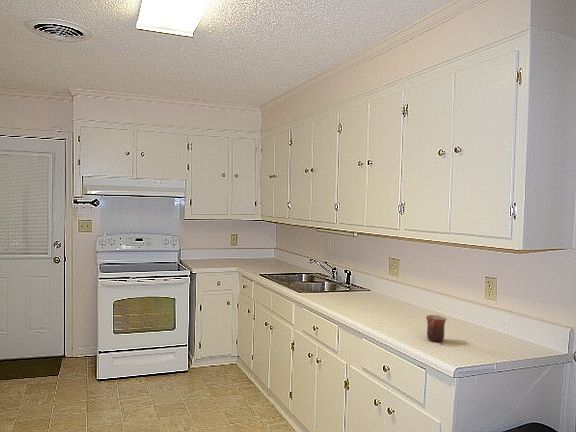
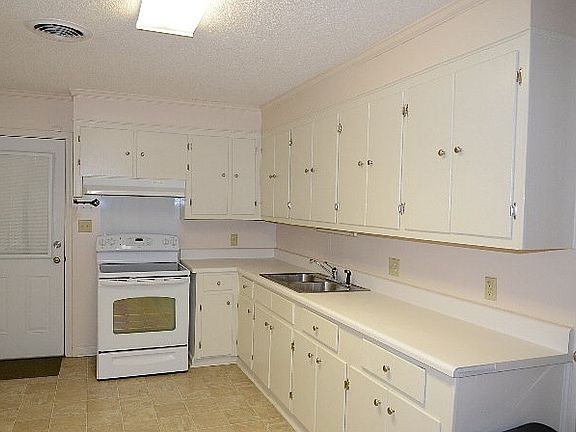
- mug [425,314,447,343]
